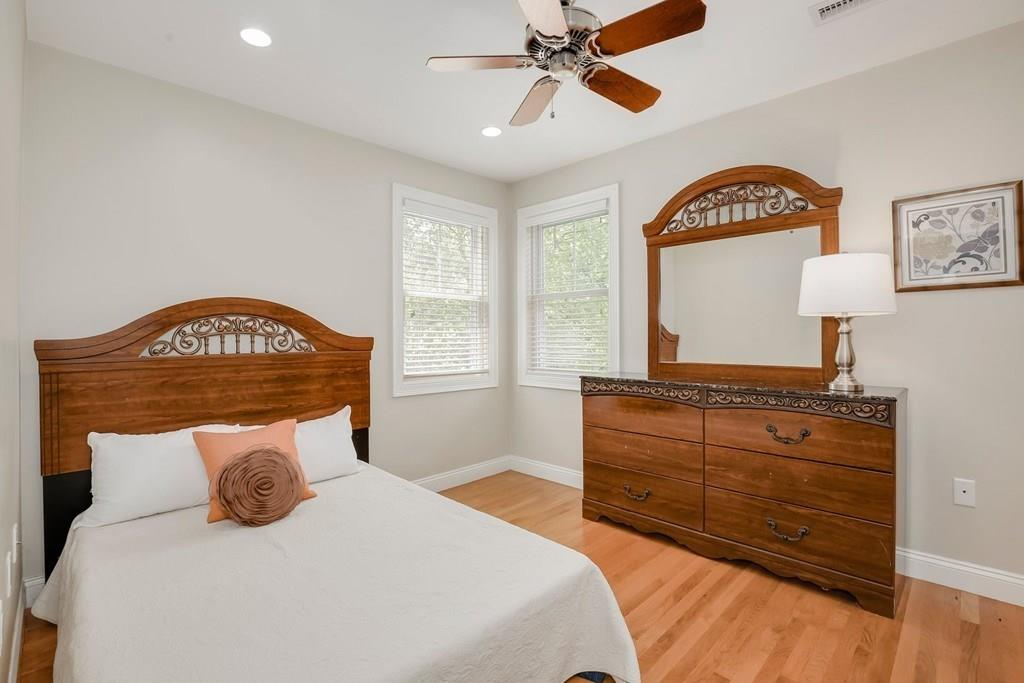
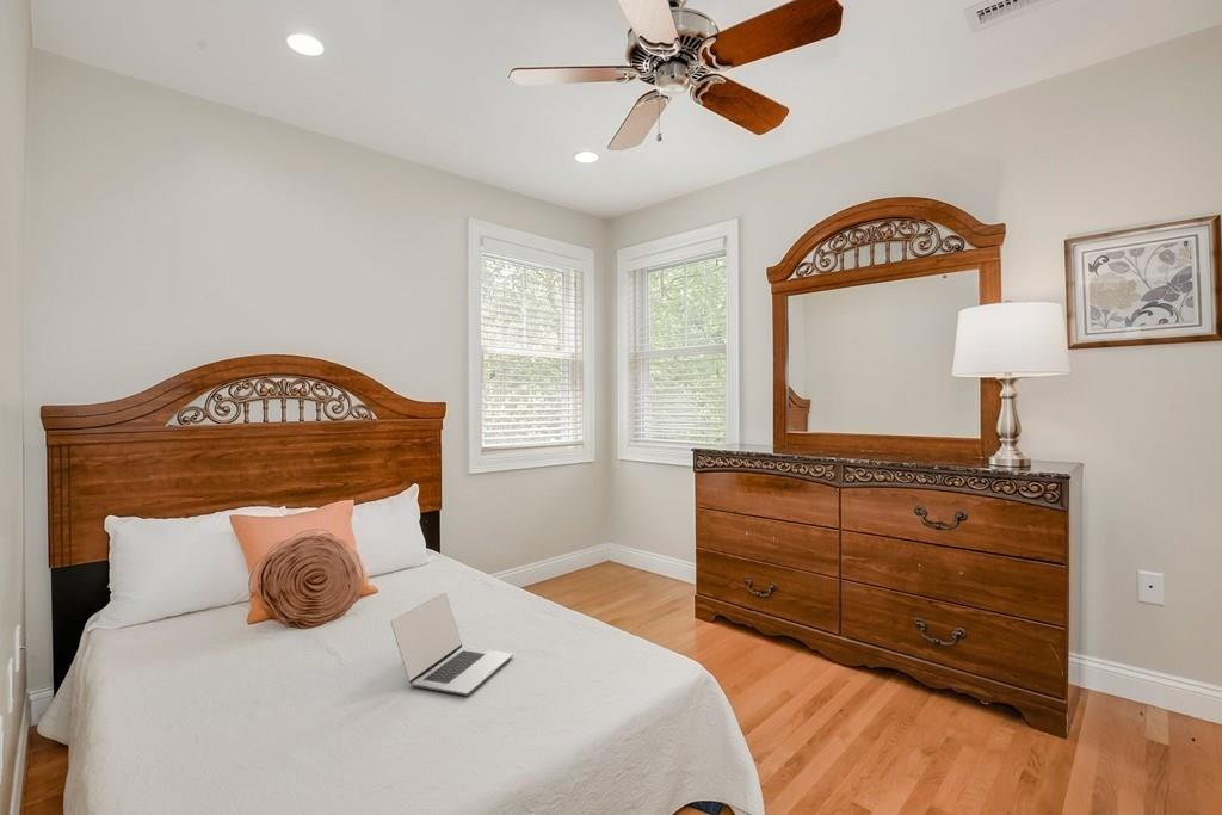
+ laptop [390,592,514,697]
